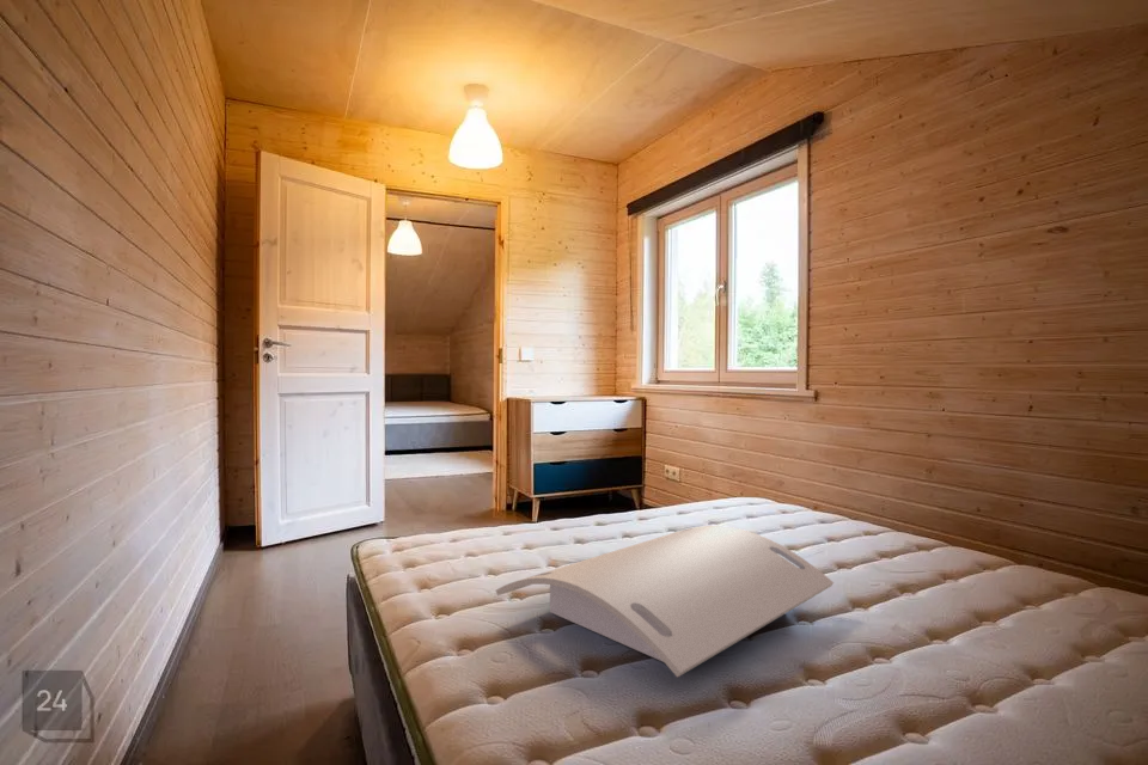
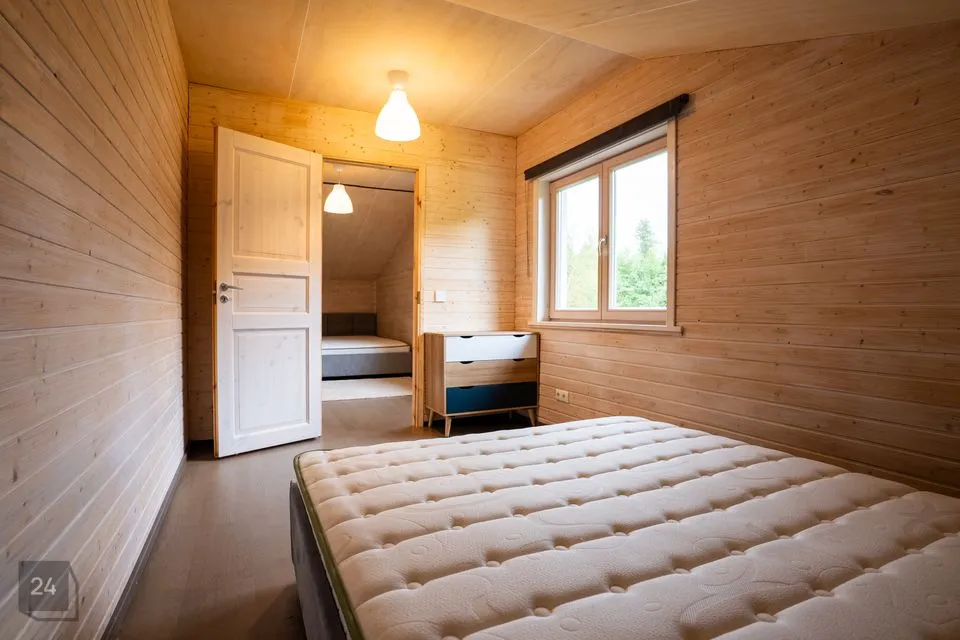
- serving tray [495,525,835,679]
